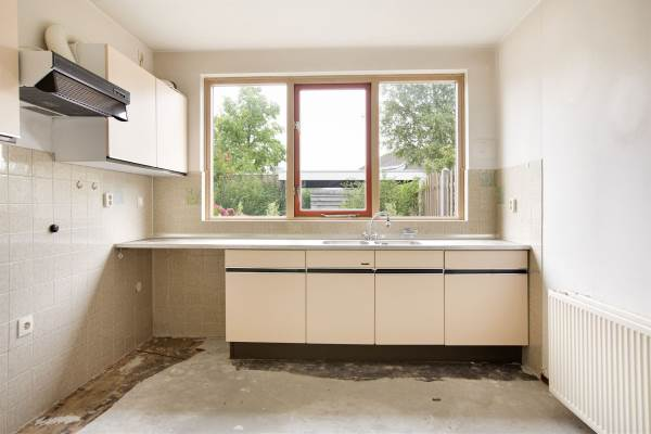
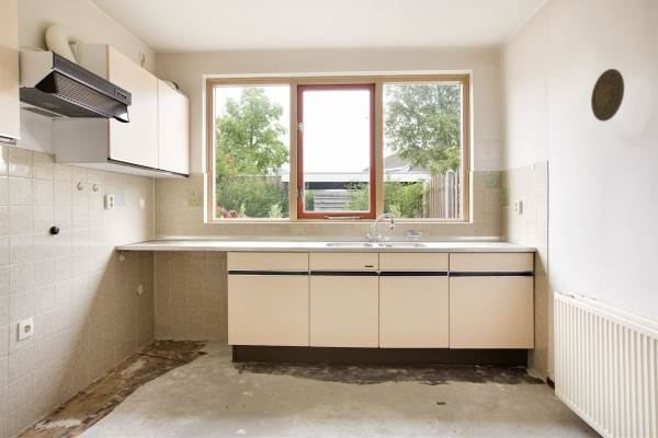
+ decorative plate [590,68,625,123]
